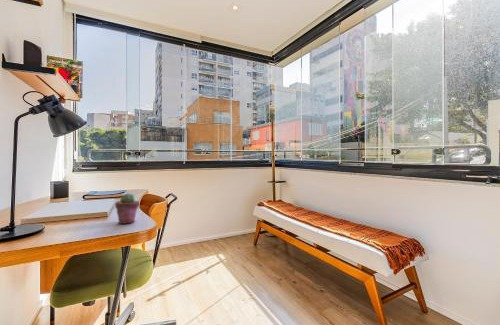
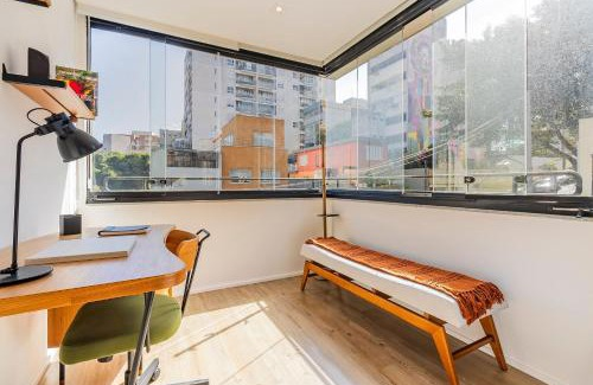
- potted succulent [114,192,140,225]
